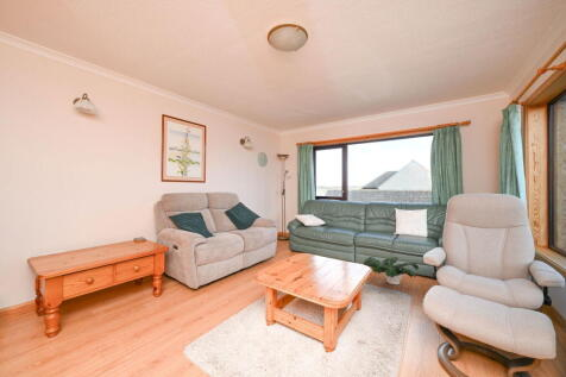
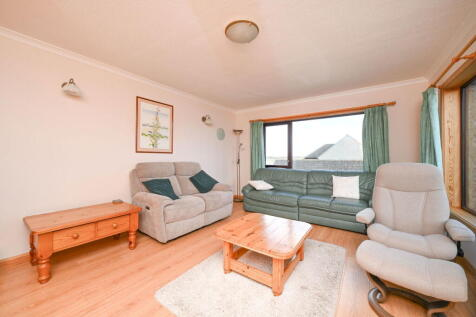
- potted plant [363,256,420,285]
